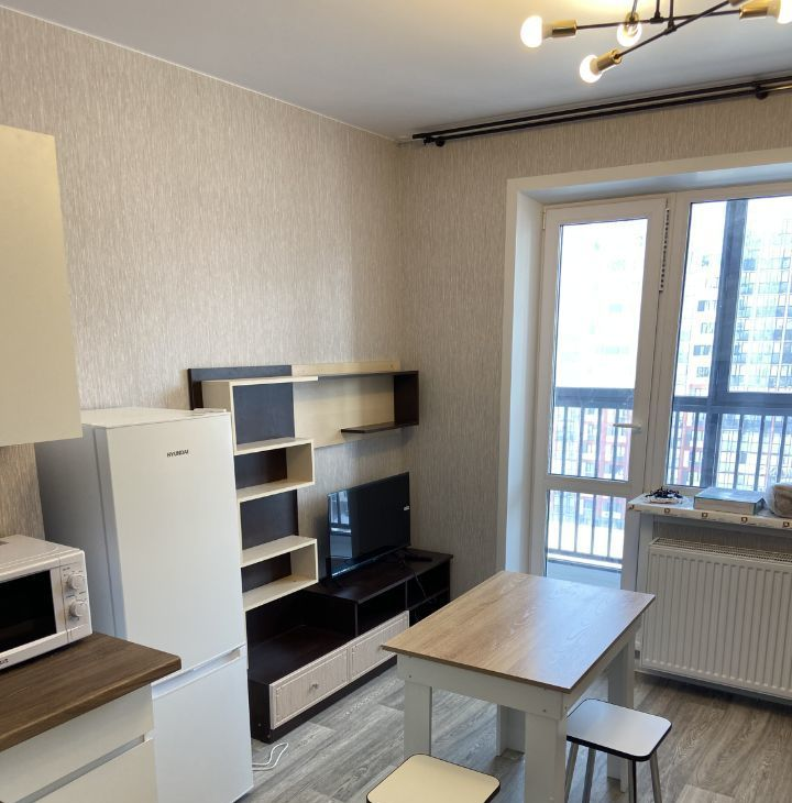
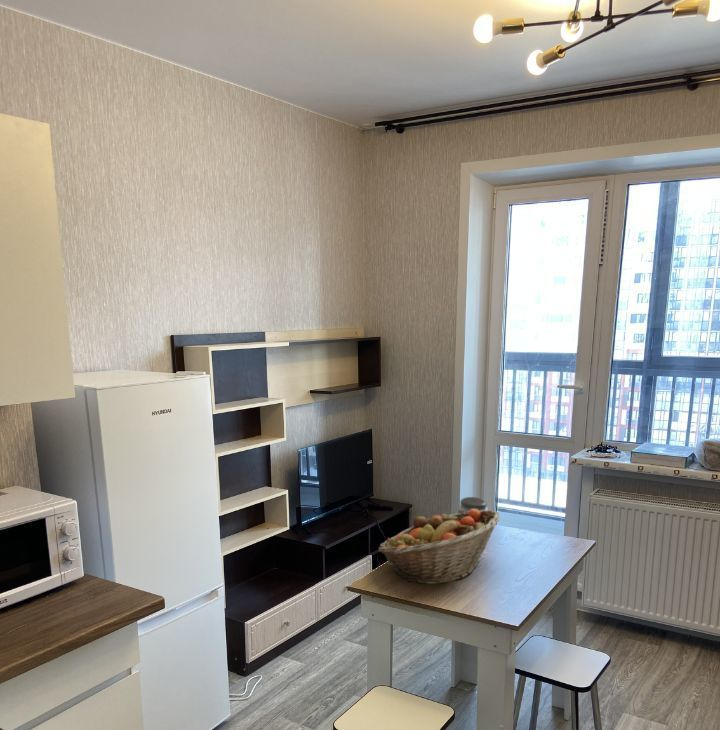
+ jar [457,496,489,524]
+ fruit basket [377,509,501,585]
